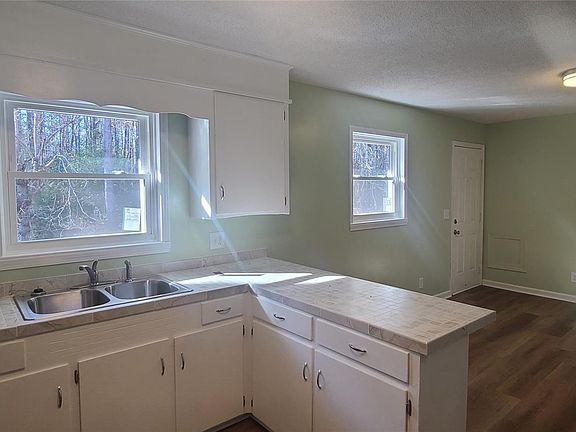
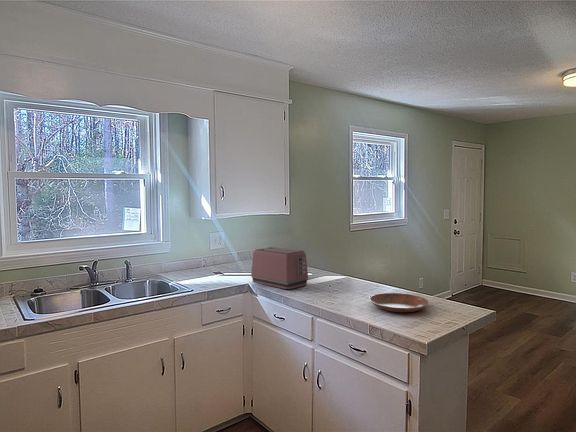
+ bowl [369,292,430,313]
+ toaster [250,246,309,290]
